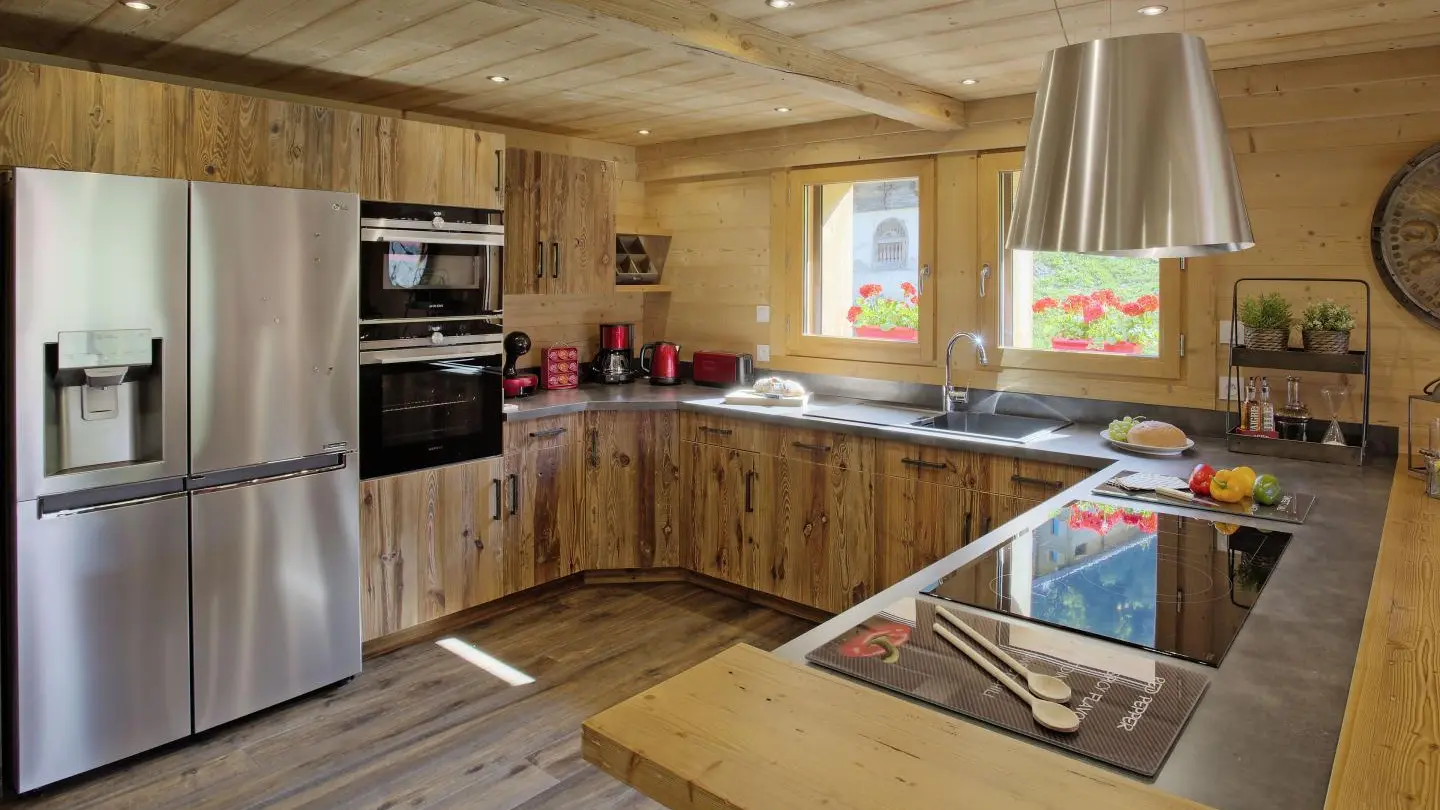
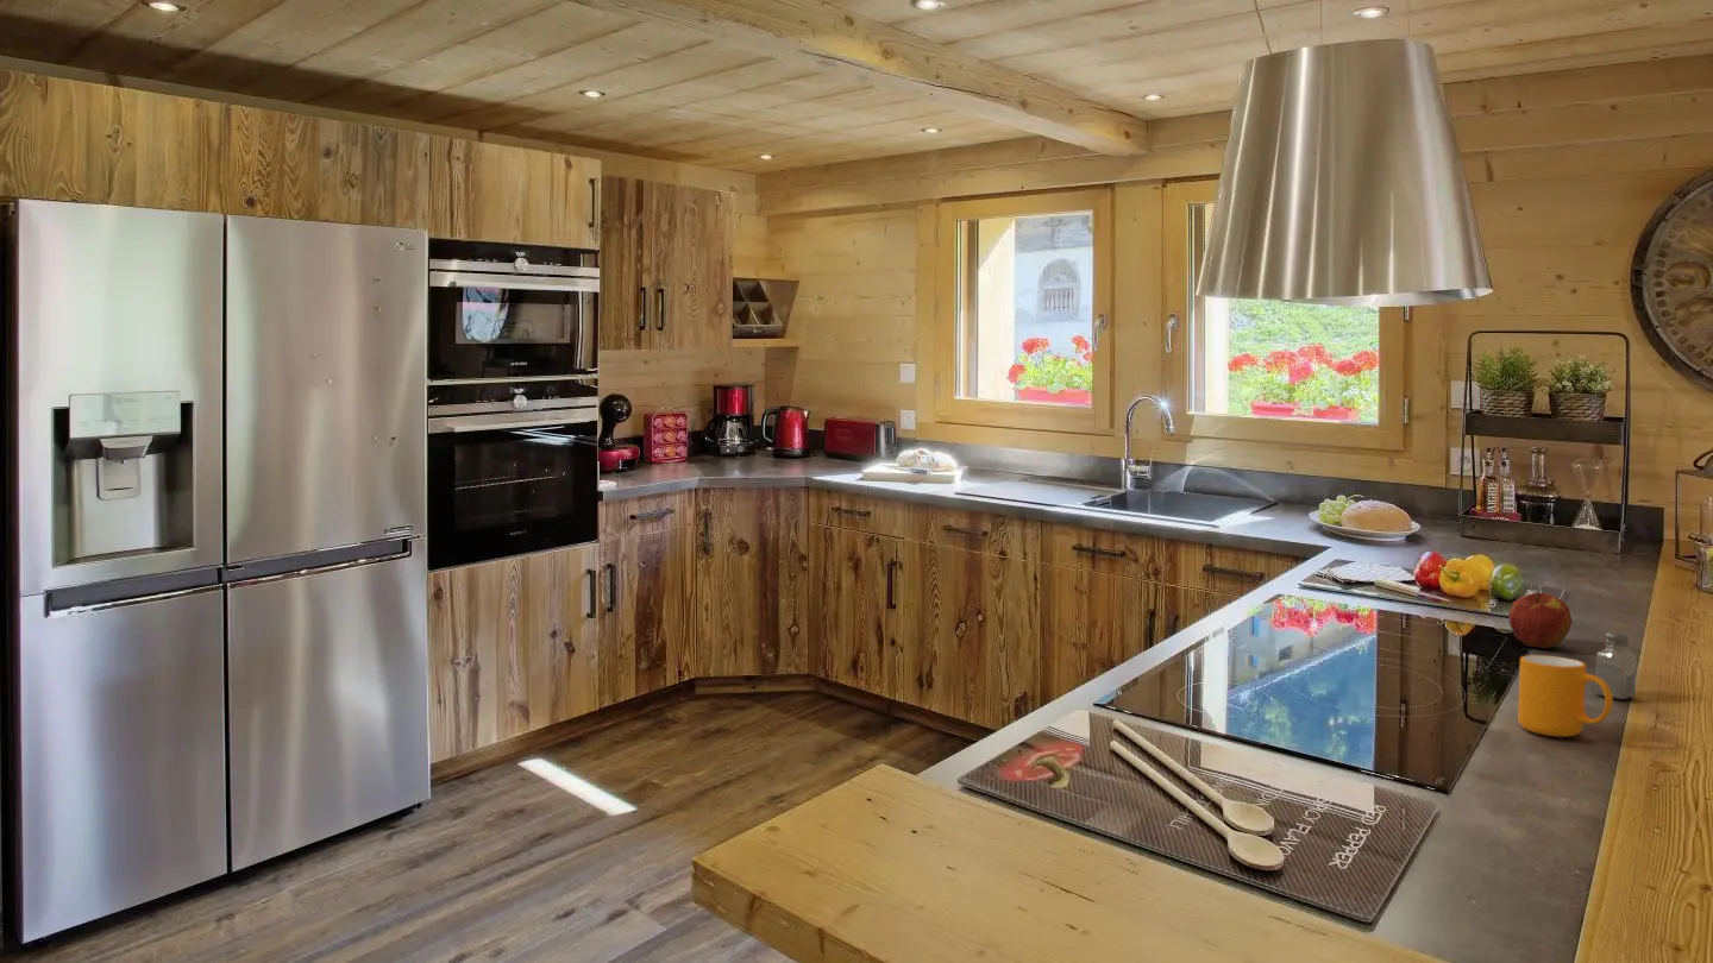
+ saltshaker [1594,631,1638,700]
+ apple [1507,592,1573,649]
+ mug [1517,654,1614,738]
